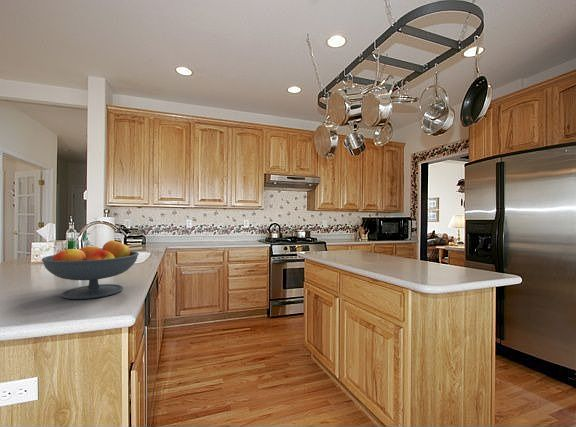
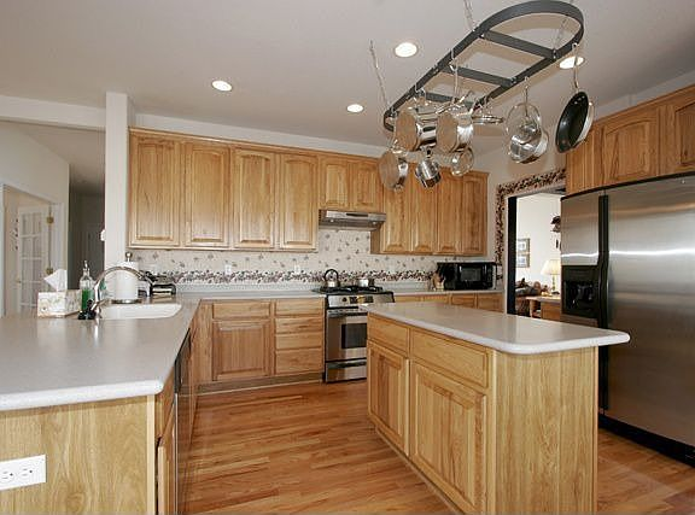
- fruit bowl [41,239,140,300]
